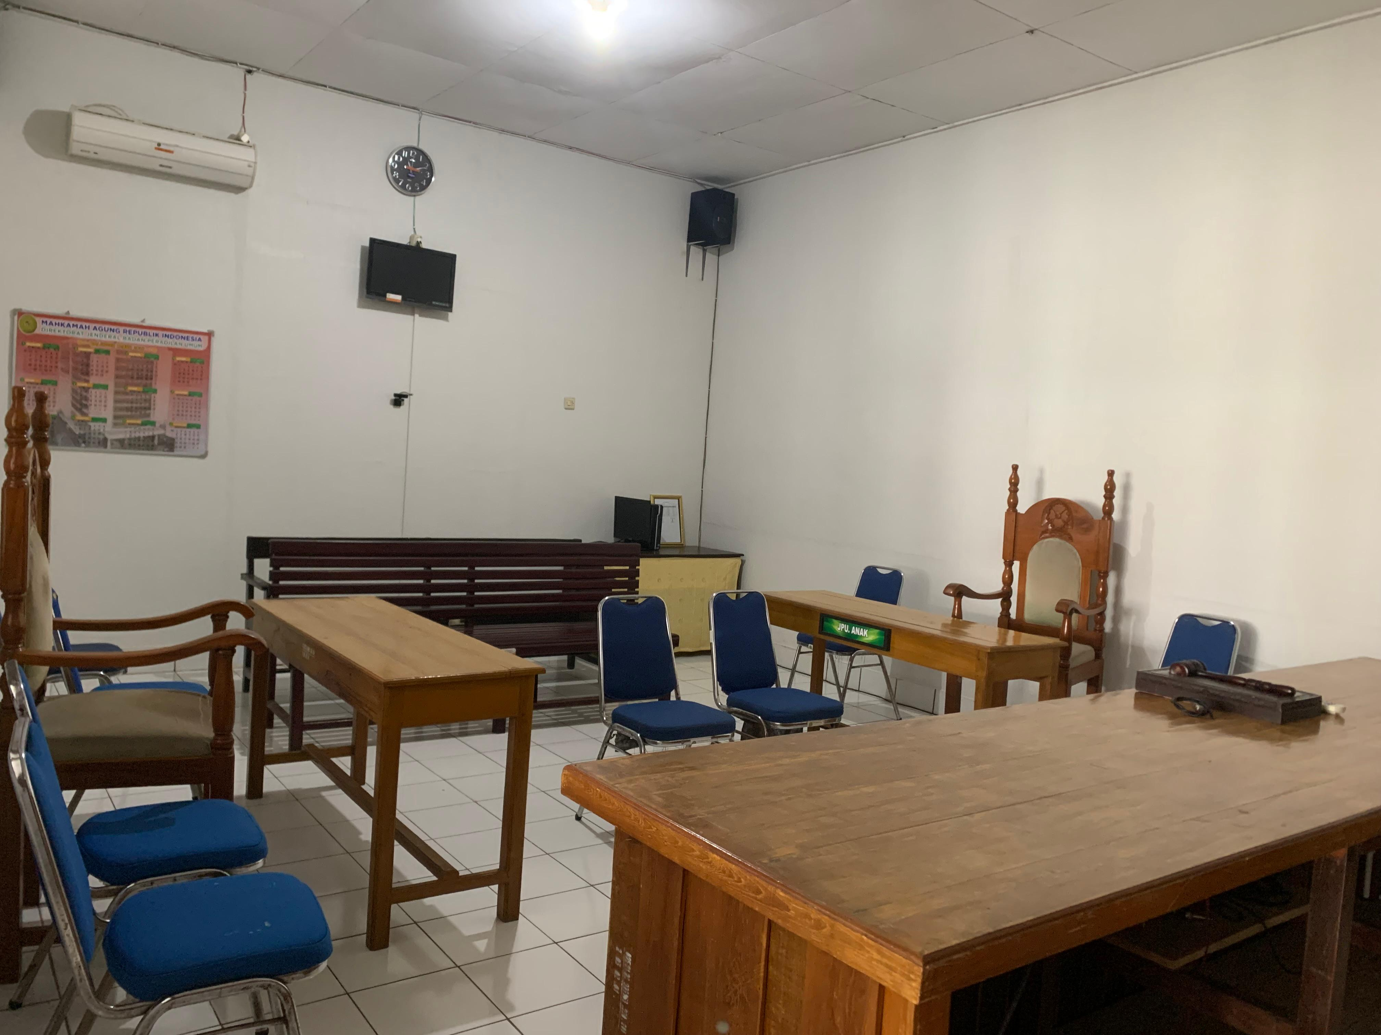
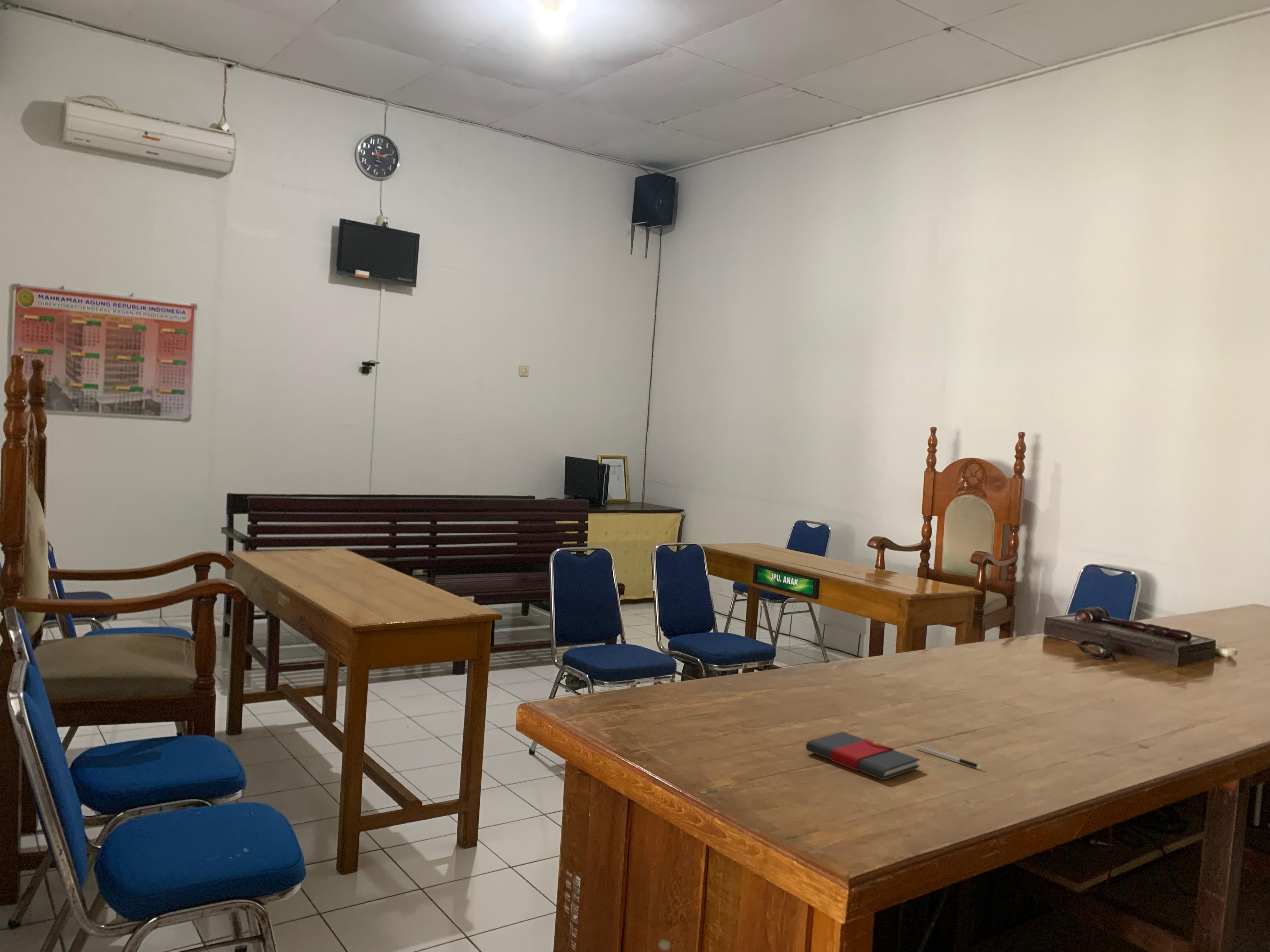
+ pen [915,744,983,770]
+ book [805,731,920,780]
